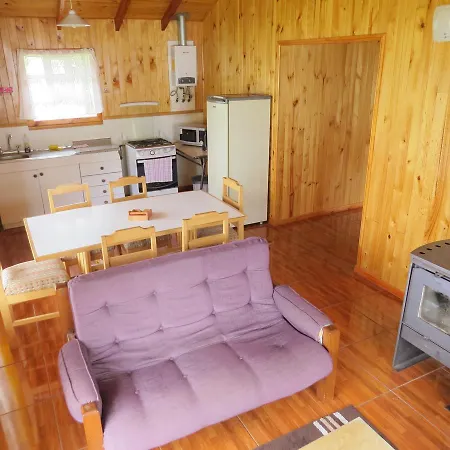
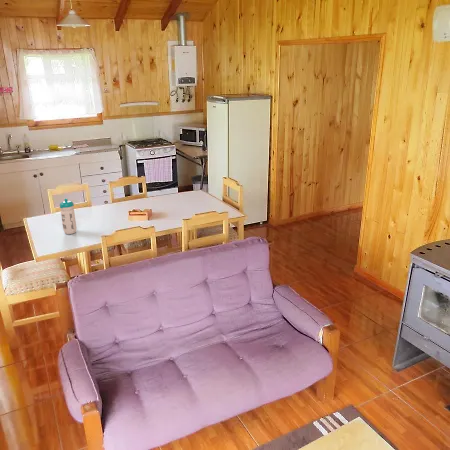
+ water bottle [59,198,77,235]
